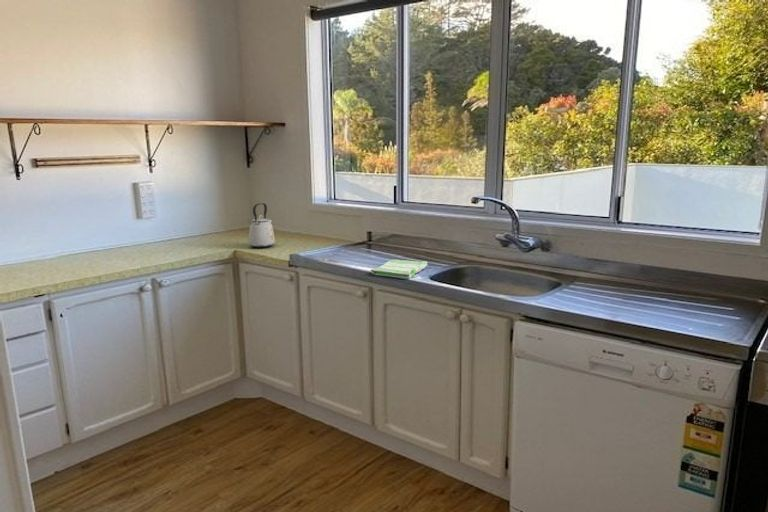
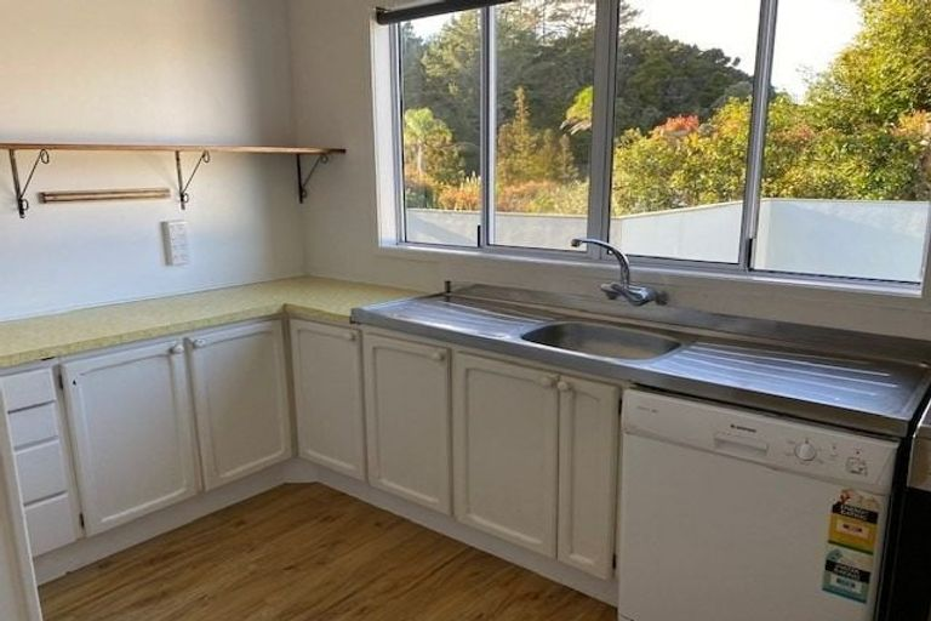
- kettle [248,202,276,249]
- dish towel [370,259,428,279]
